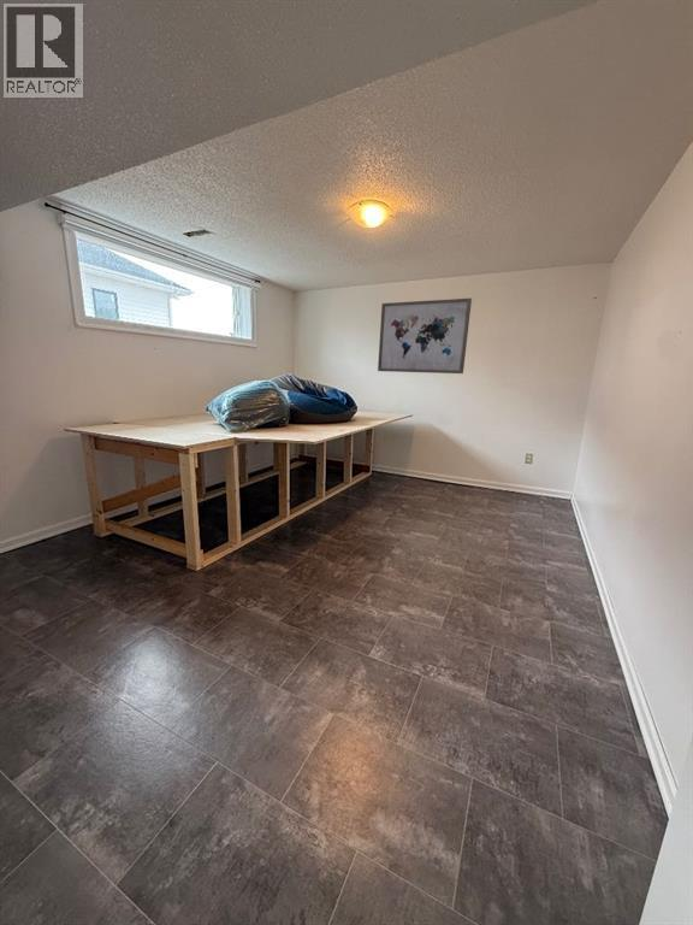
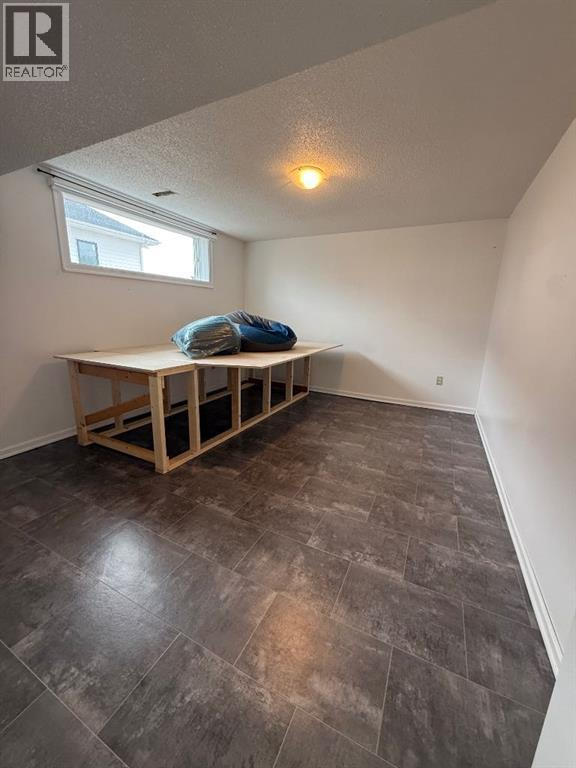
- wall art [377,297,473,375]
